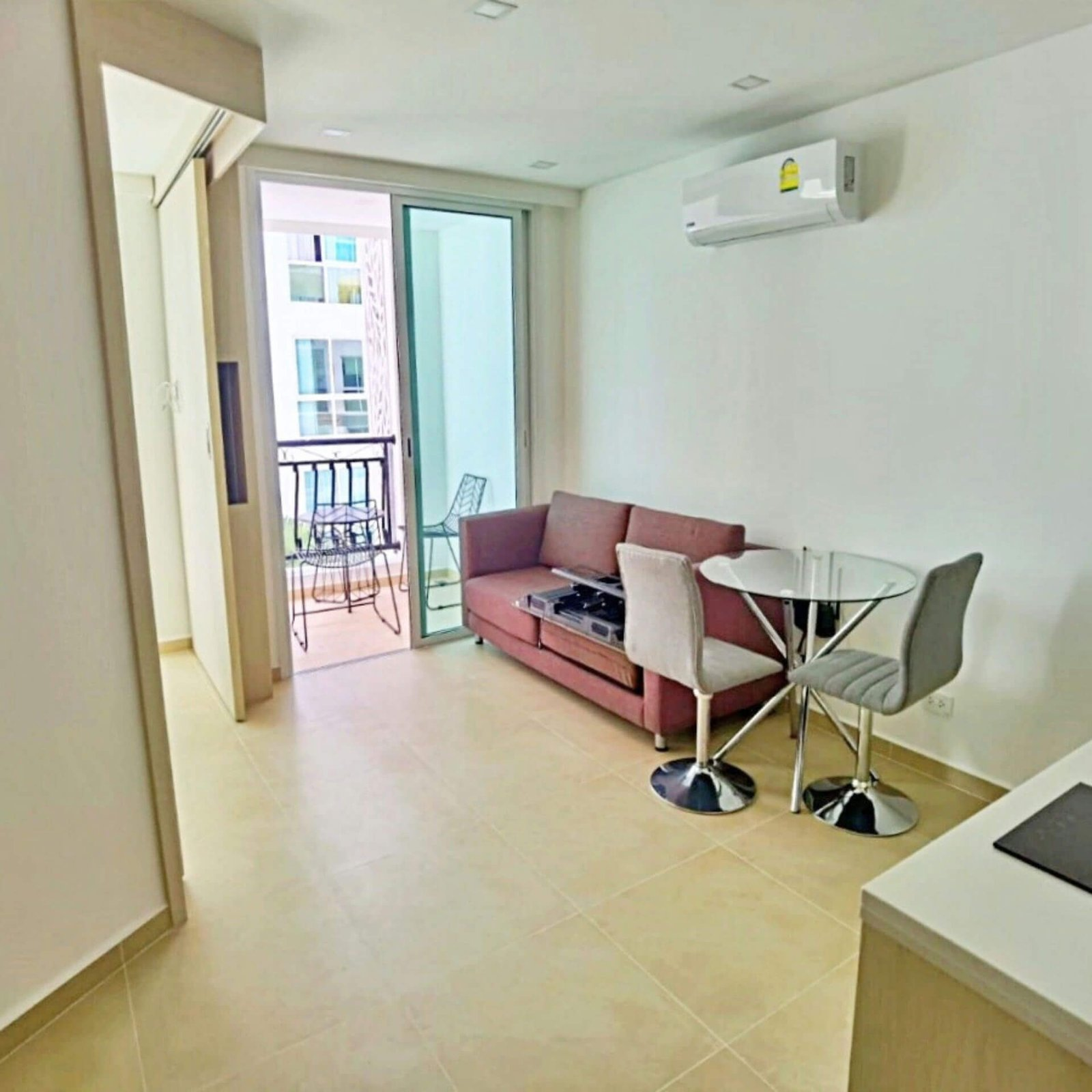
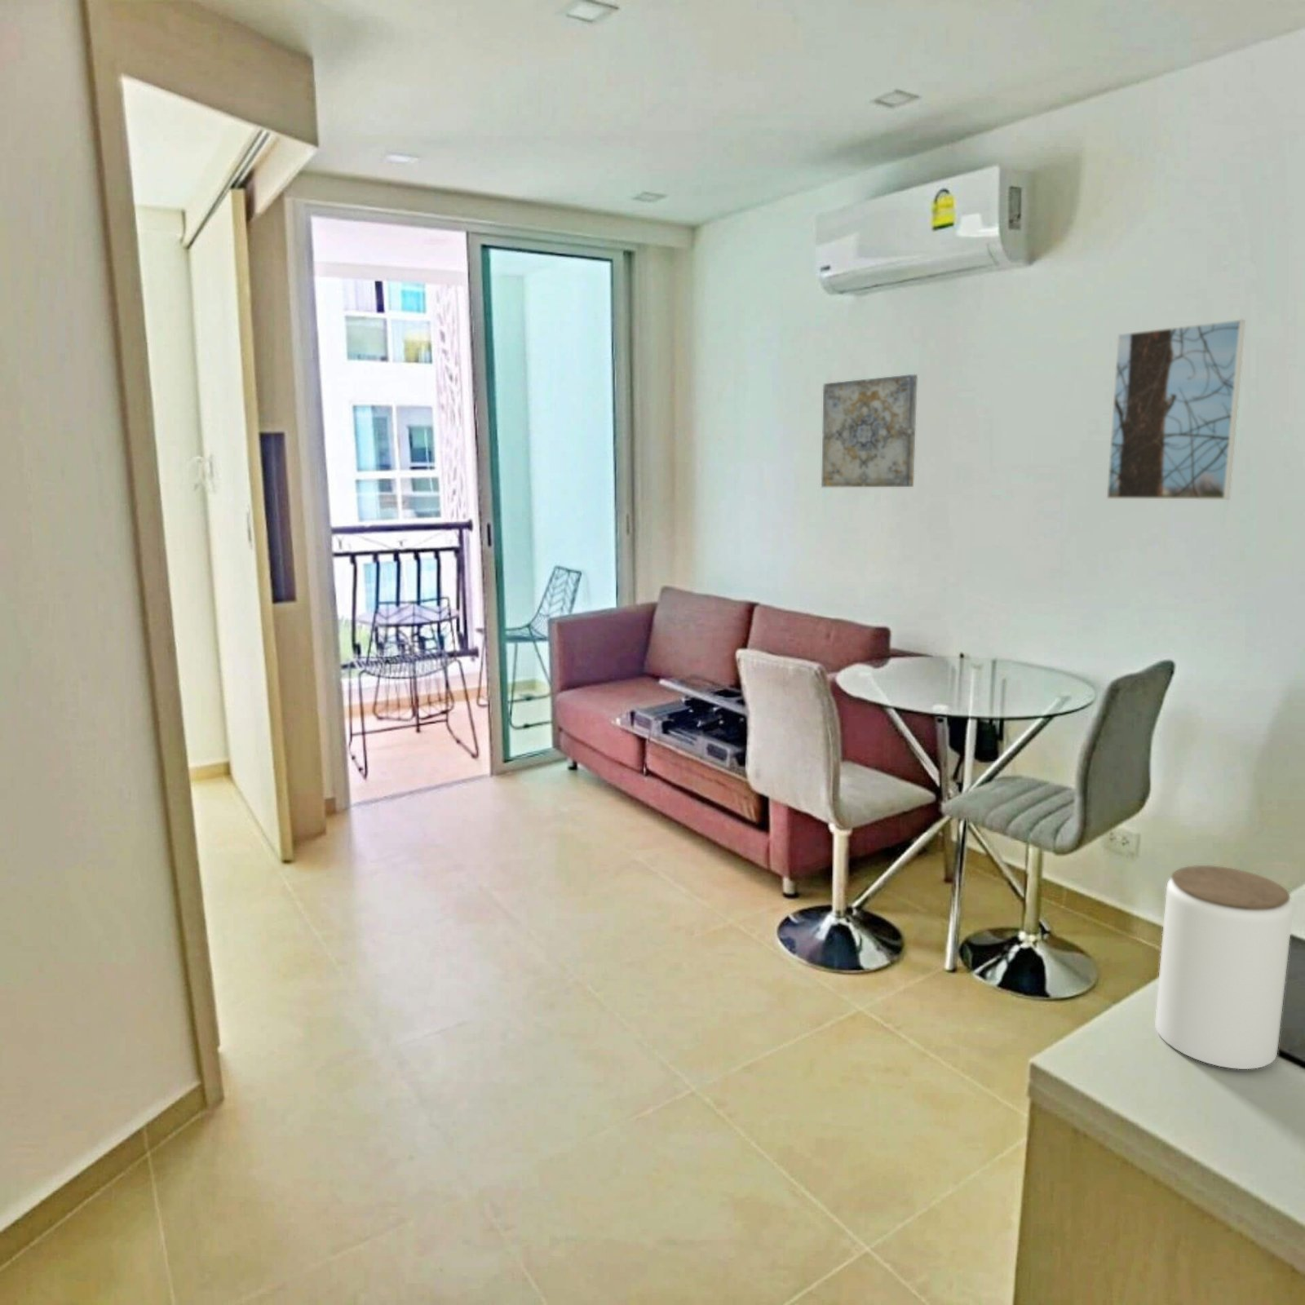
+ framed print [1105,318,1246,501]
+ wall art [821,374,918,488]
+ jar [1154,864,1293,1070]
